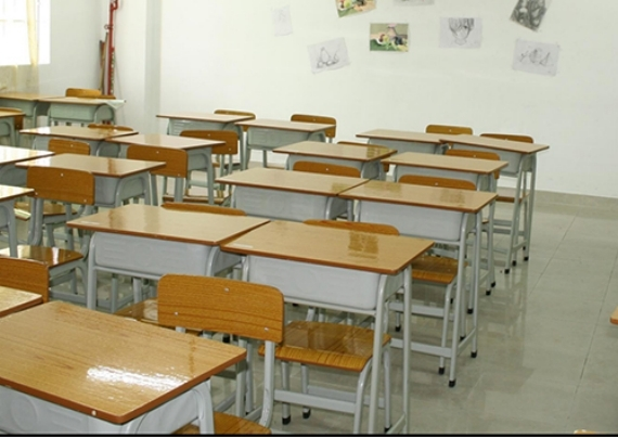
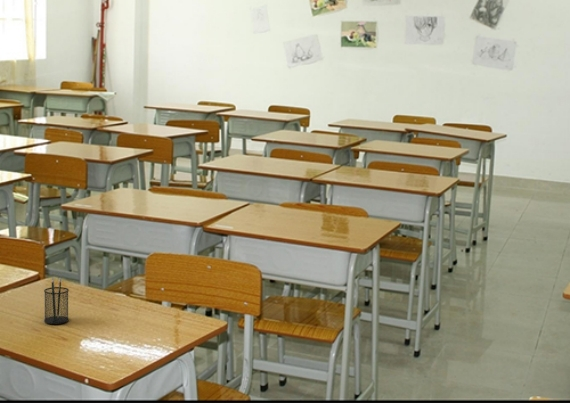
+ pencil holder [43,277,70,325]
